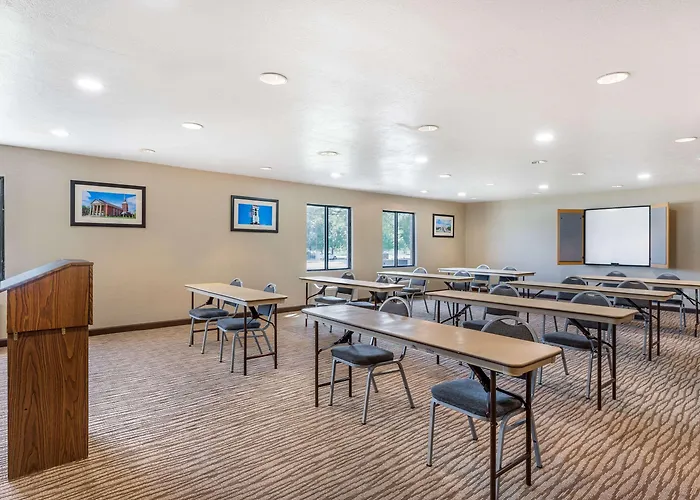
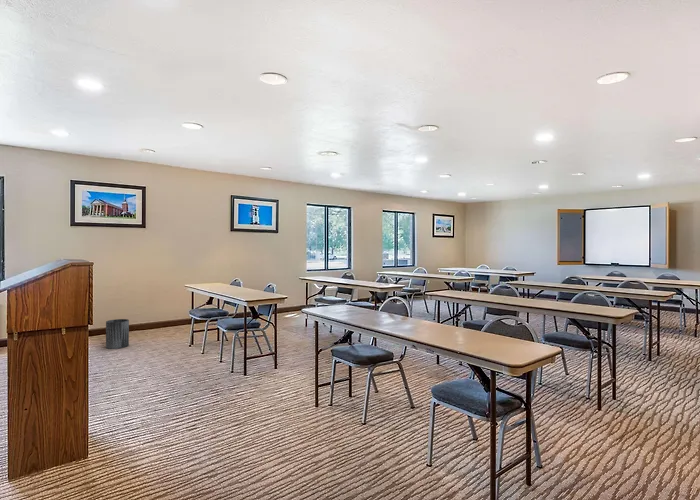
+ trash can [105,318,130,350]
